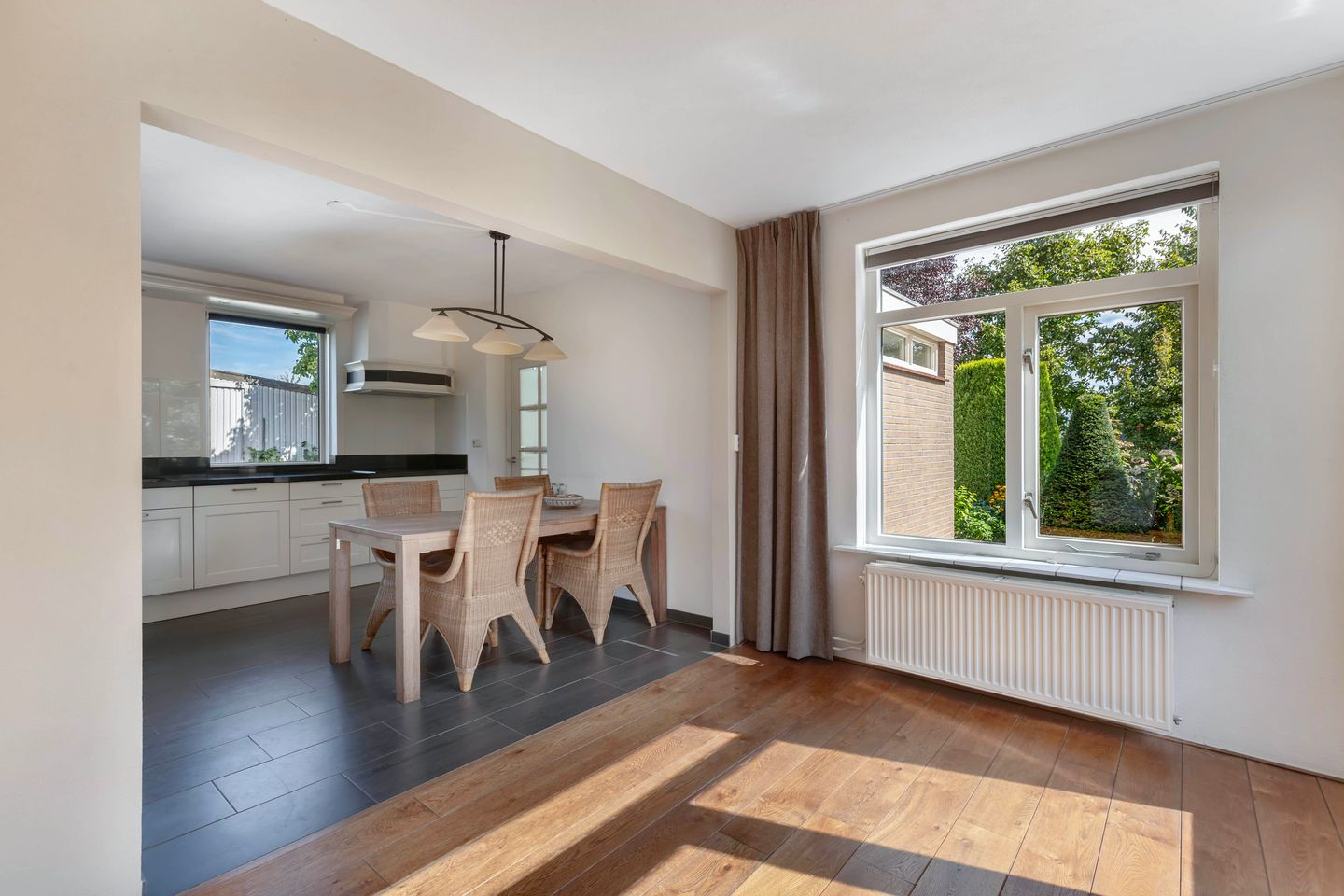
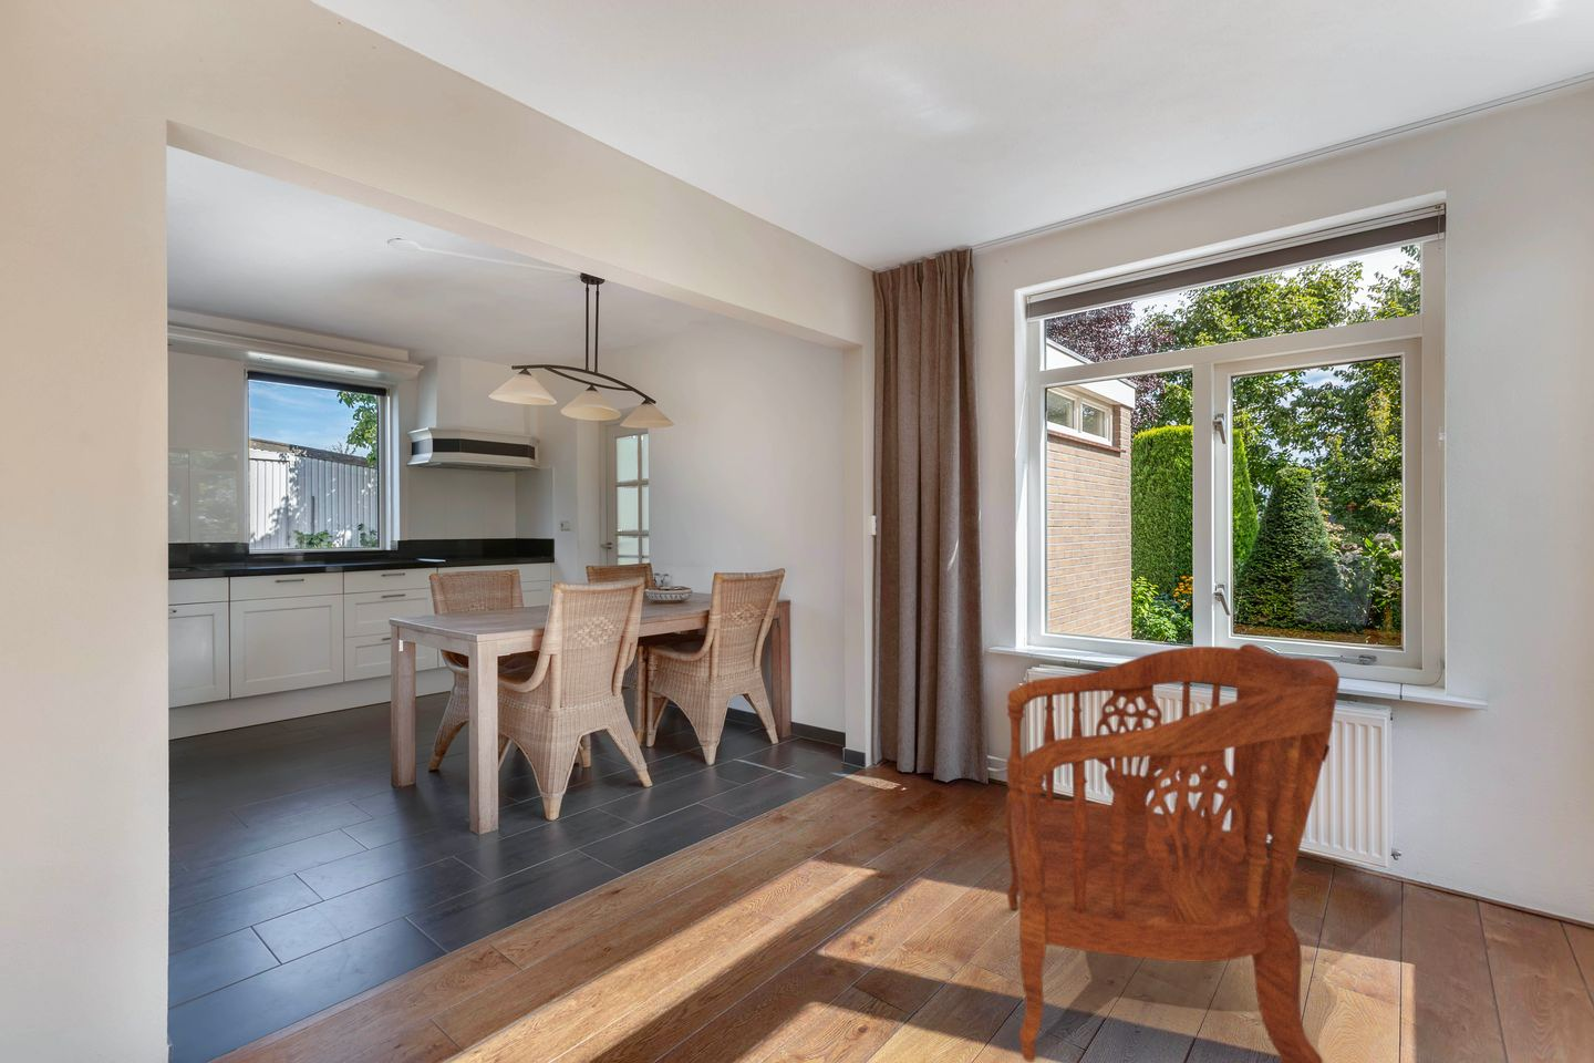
+ armchair [1005,643,1340,1063]
